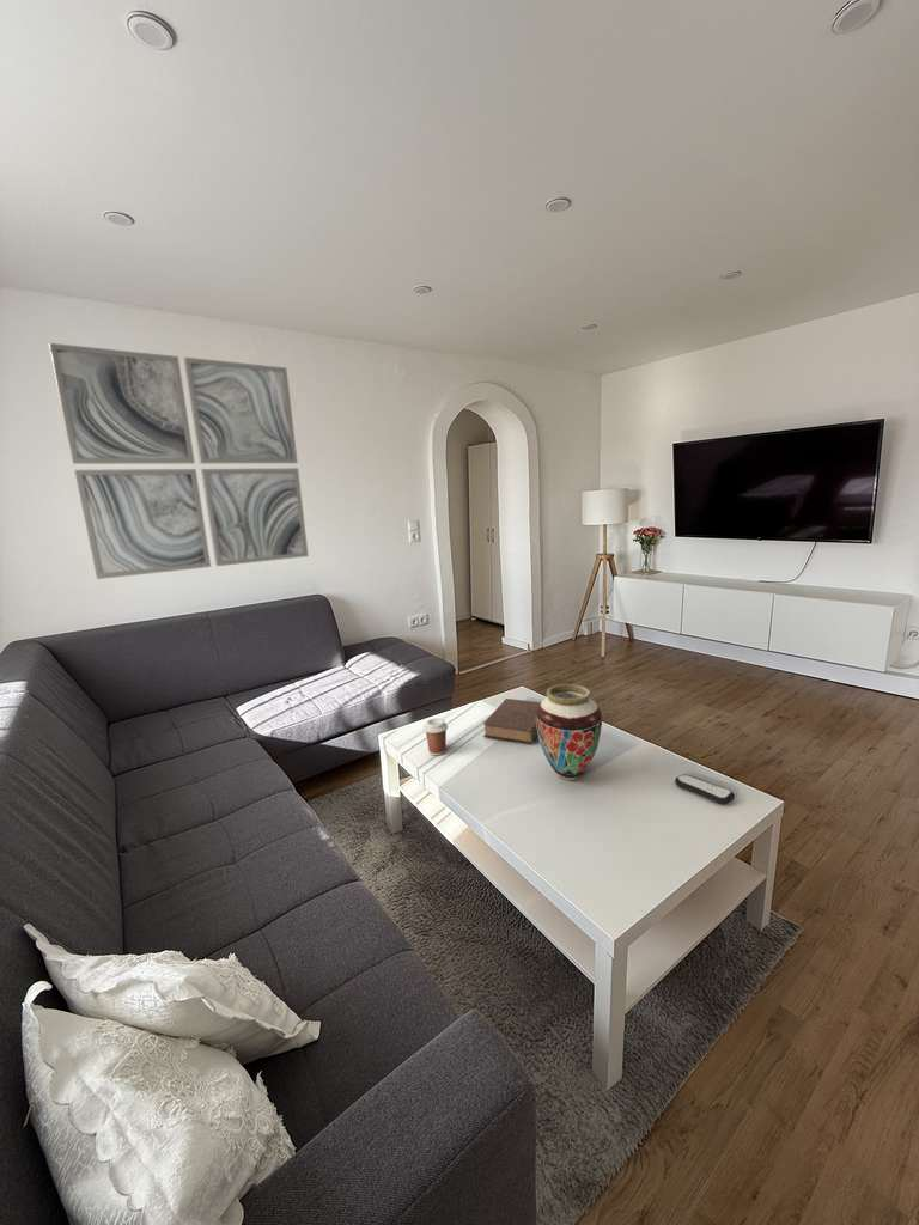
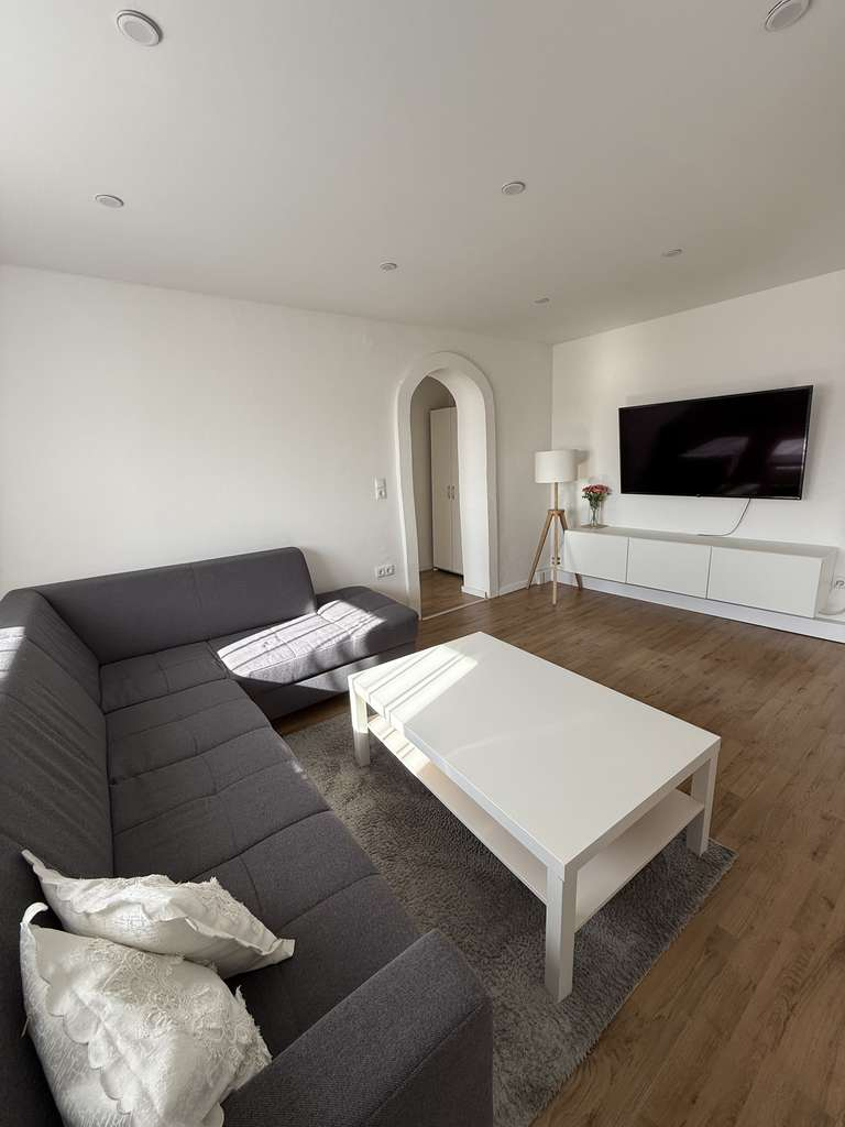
- book [482,697,541,744]
- wall art [48,342,310,580]
- coffee cup [422,717,449,756]
- vase [535,683,603,781]
- remote control [674,773,735,805]
